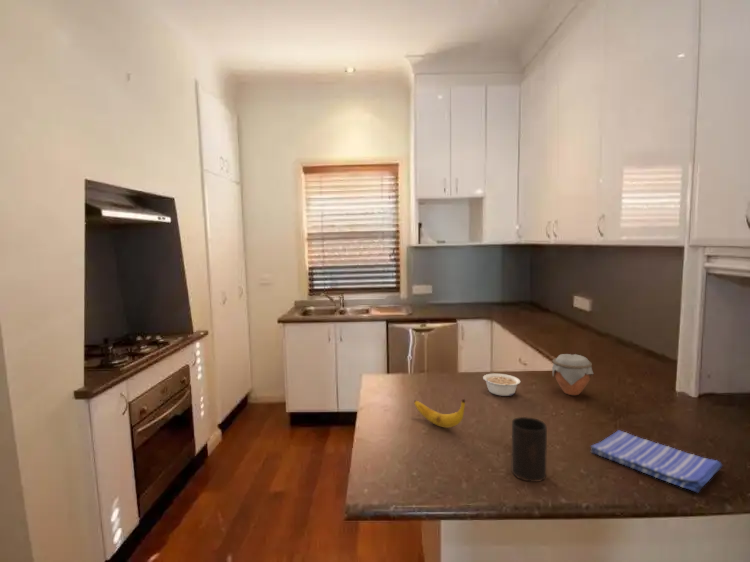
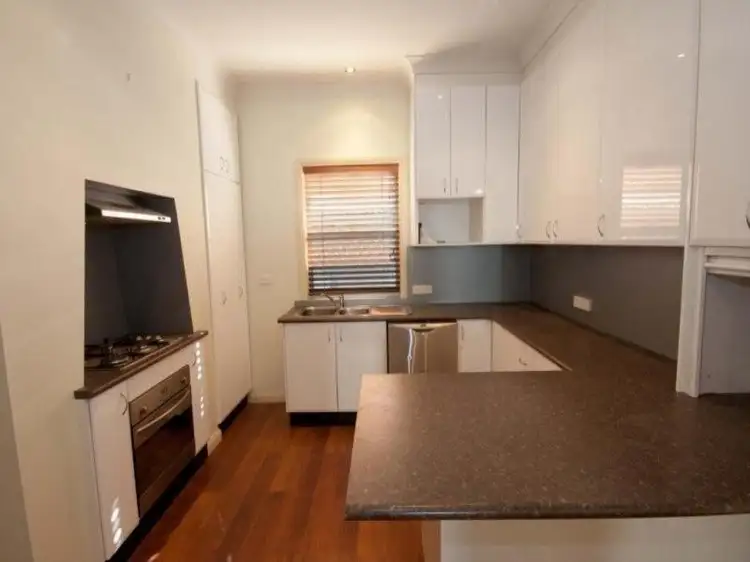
- legume [482,373,521,397]
- cup [511,416,548,483]
- banana [413,398,466,429]
- dish towel [590,429,724,494]
- jar [551,353,595,396]
